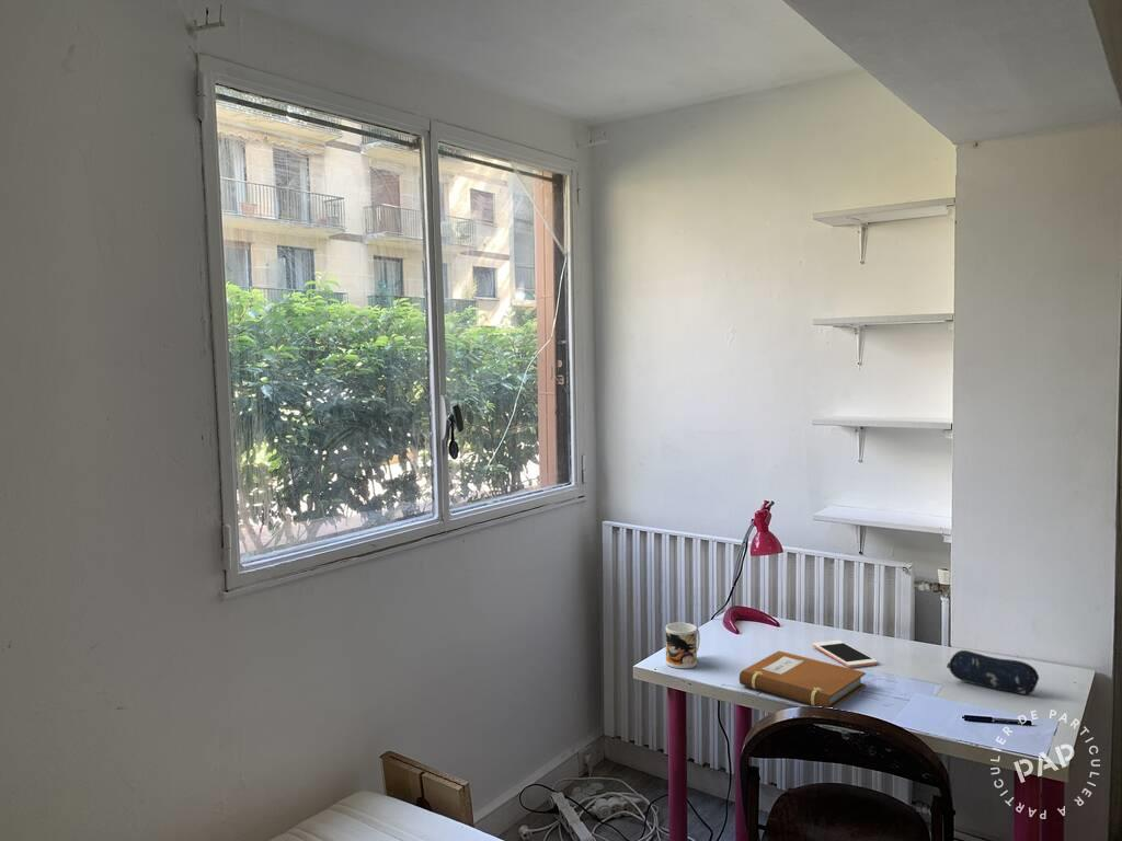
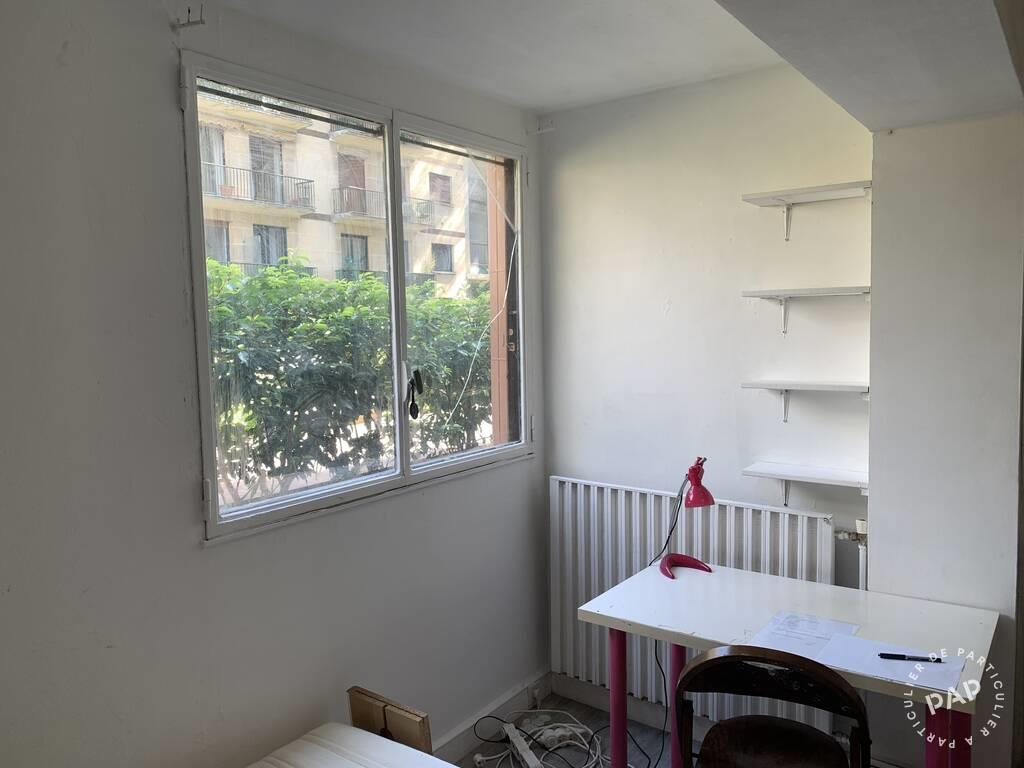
- mug [665,622,701,669]
- notebook [739,649,867,708]
- cell phone [812,640,879,669]
- pencil case [946,649,1040,695]
